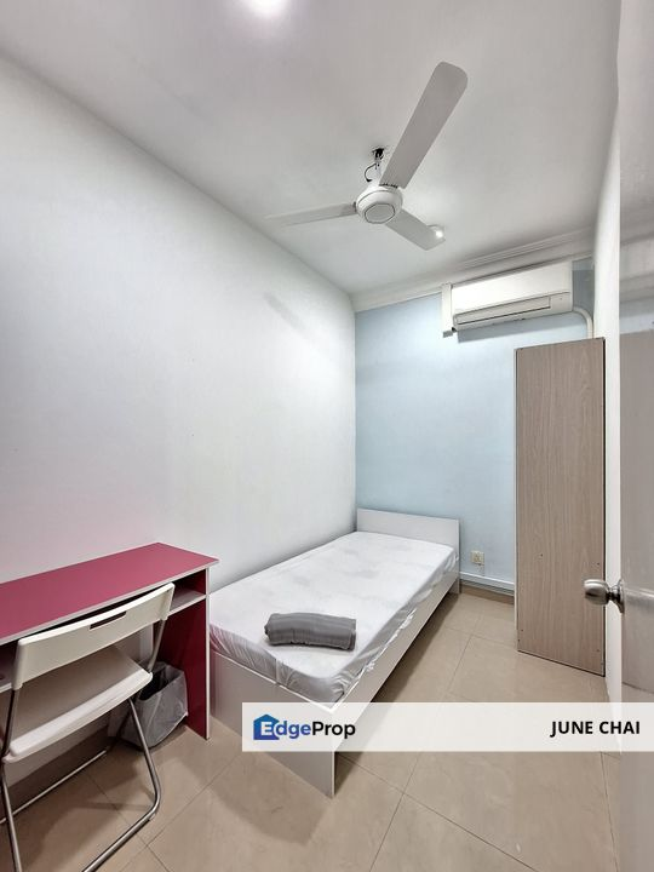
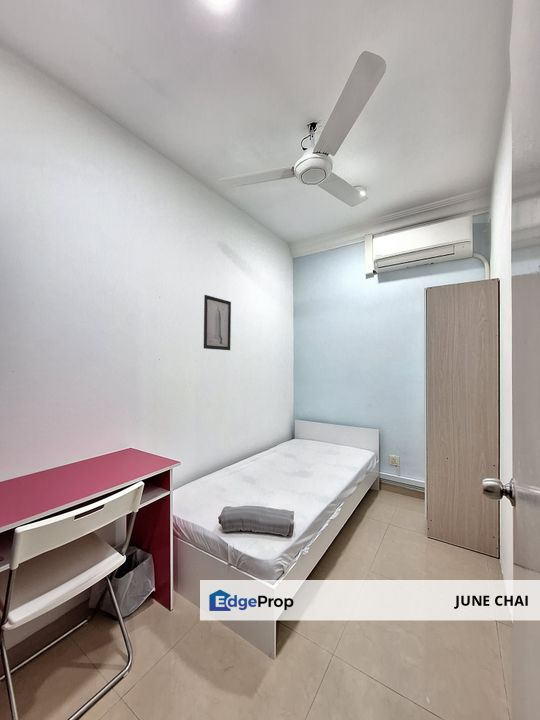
+ wall art [203,294,232,351]
